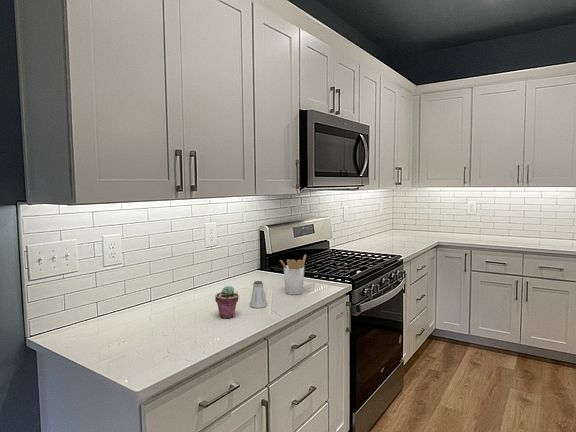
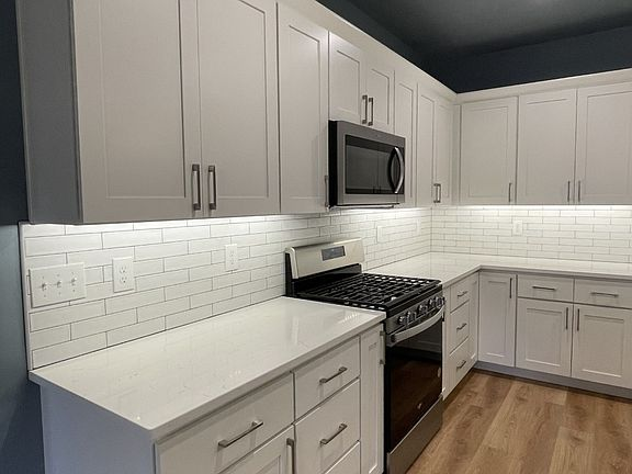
- potted succulent [214,285,240,319]
- saltshaker [249,280,268,309]
- utensil holder [279,253,307,296]
